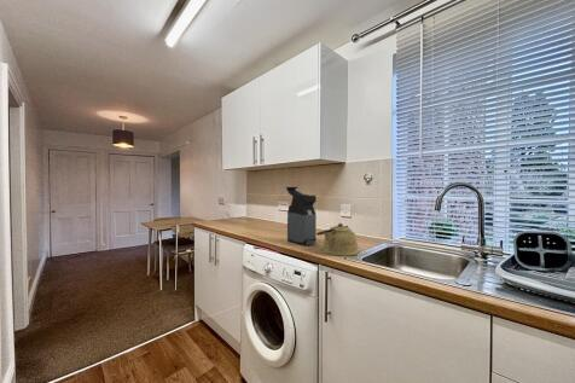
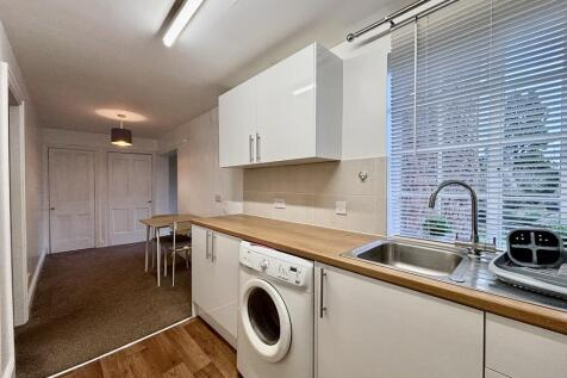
- coffee maker [285,186,318,246]
- kettle [316,222,360,257]
